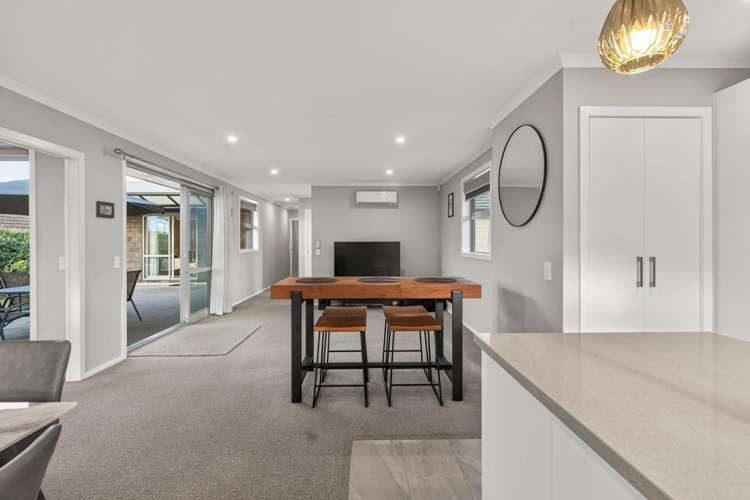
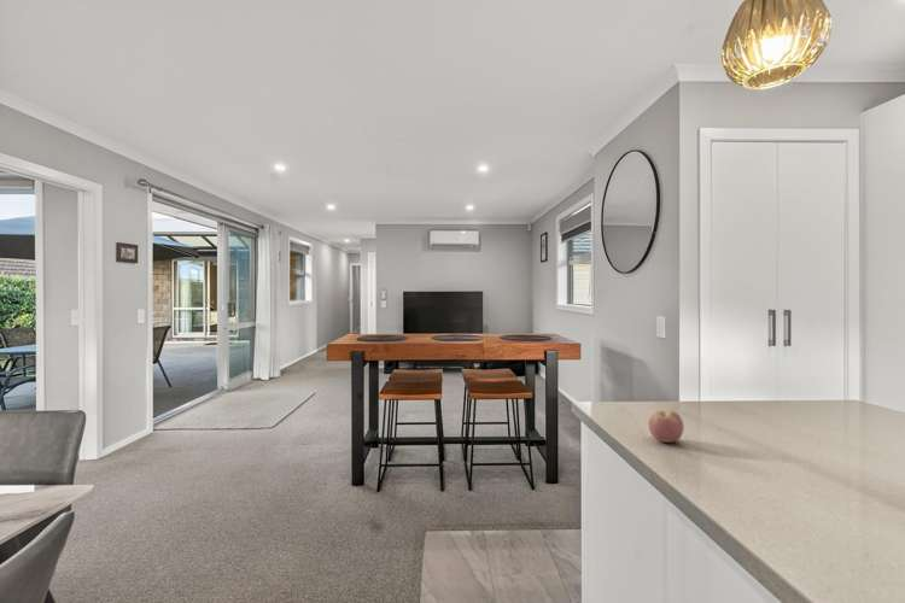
+ apple [647,408,685,444]
